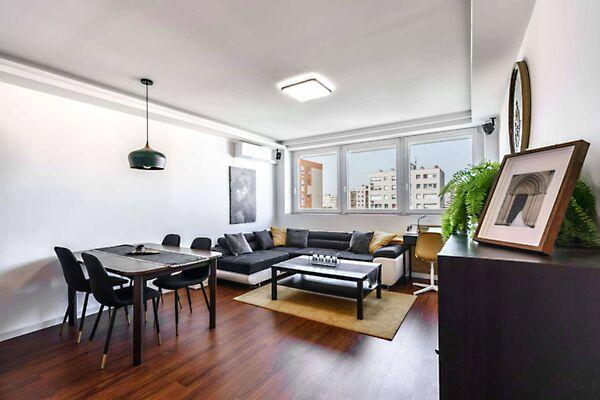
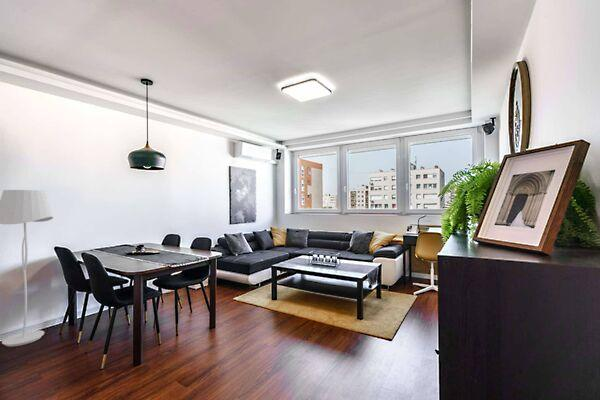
+ floor lamp [0,189,54,348]
